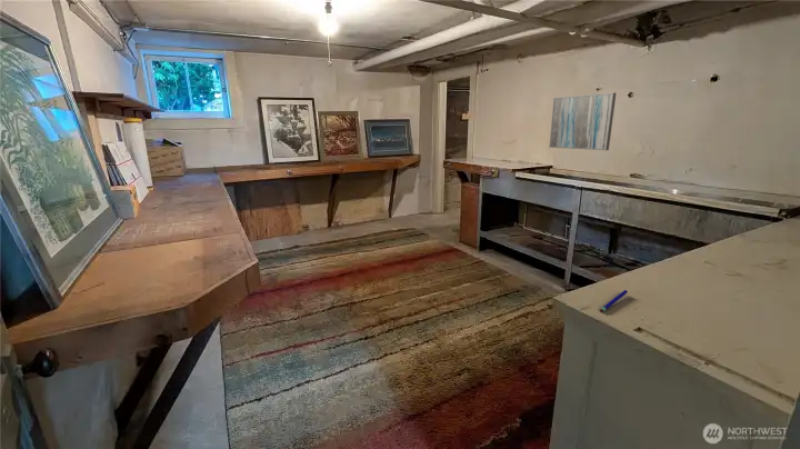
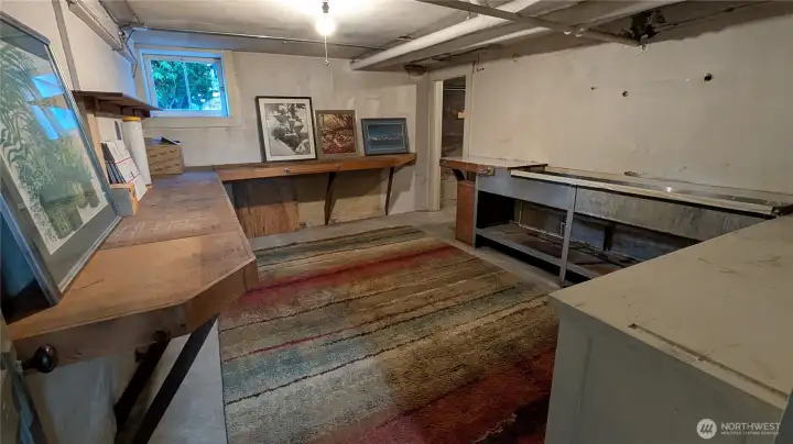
- wall art [548,92,617,151]
- pen [599,289,629,313]
